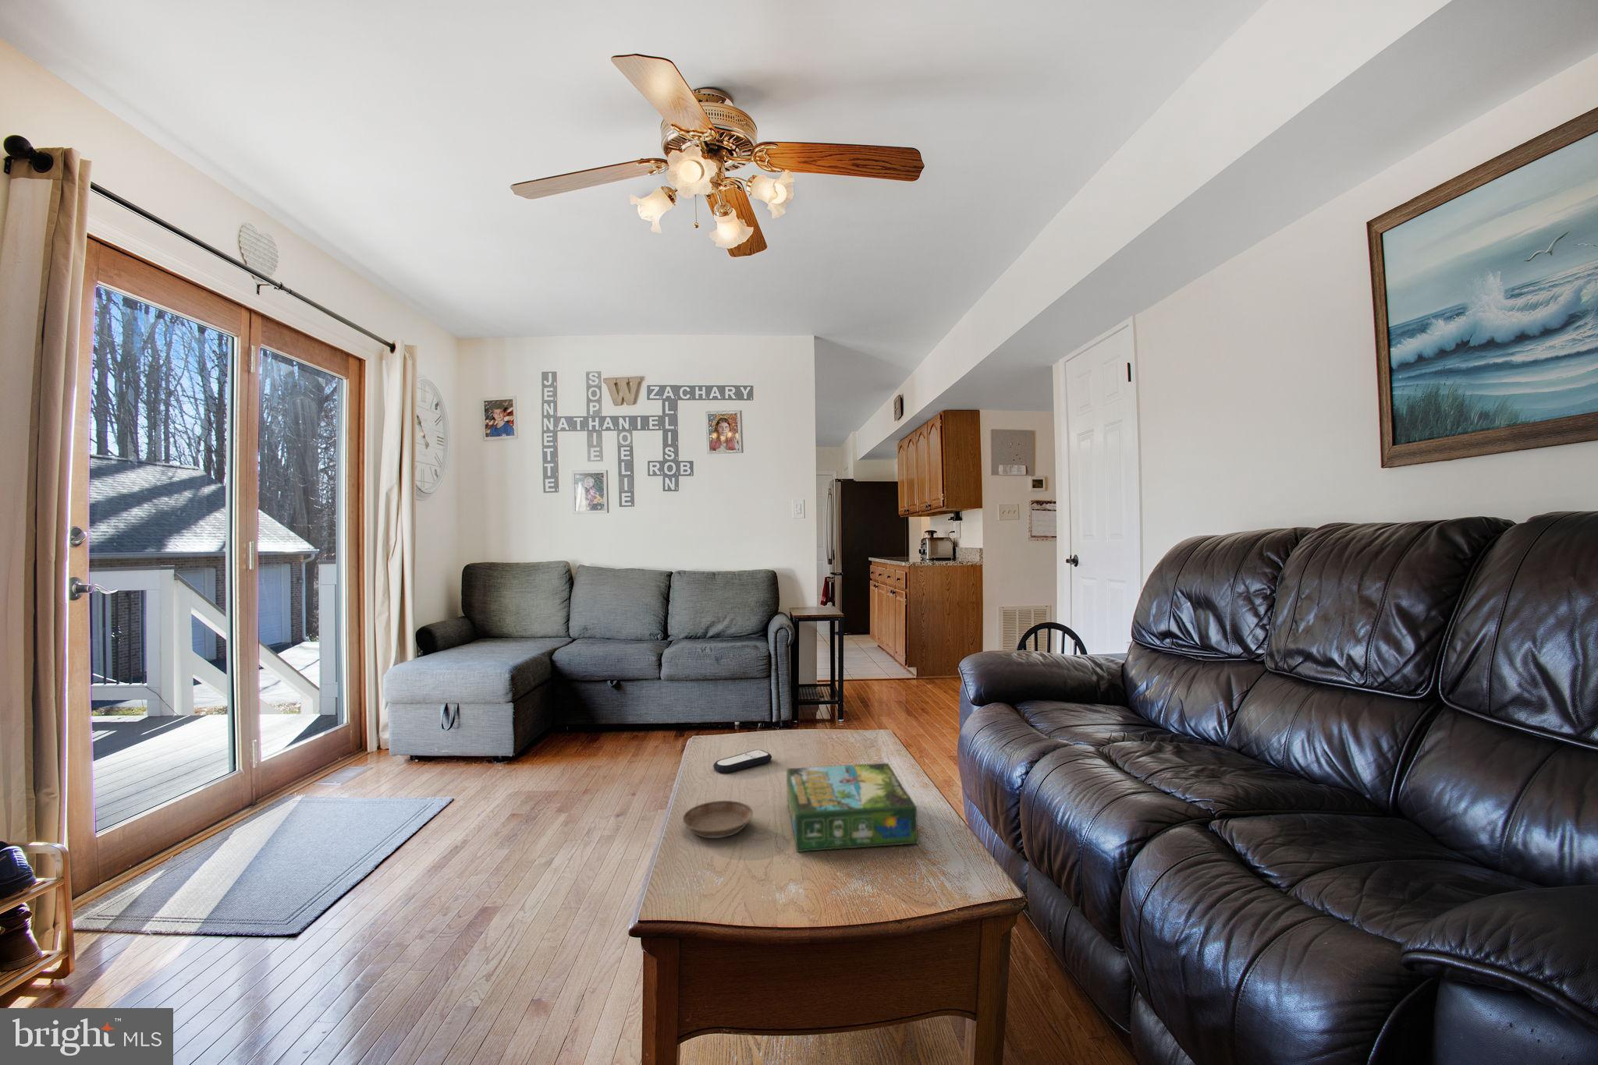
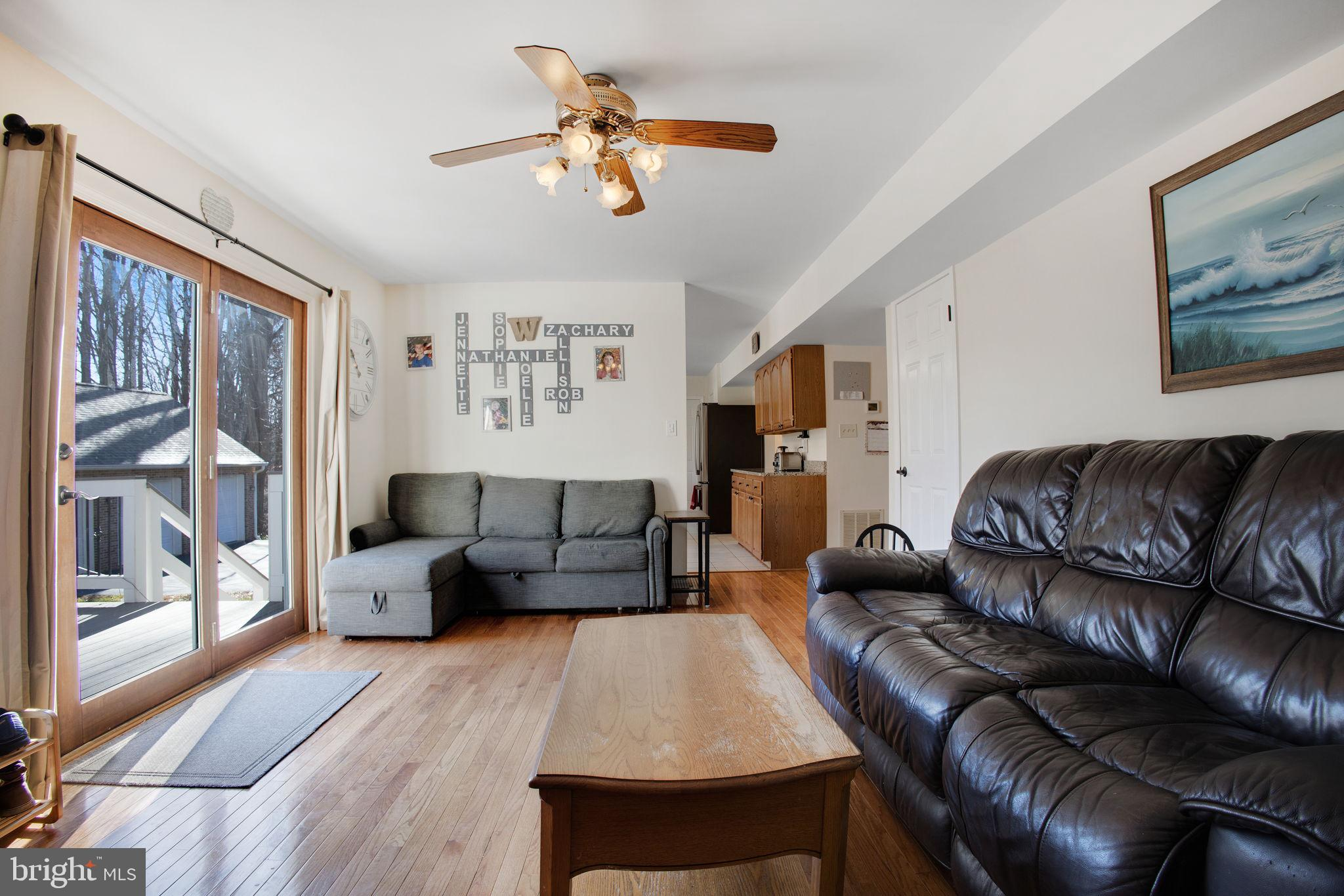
- board game [786,762,919,853]
- saucer [682,800,754,839]
- remote control [712,749,773,774]
